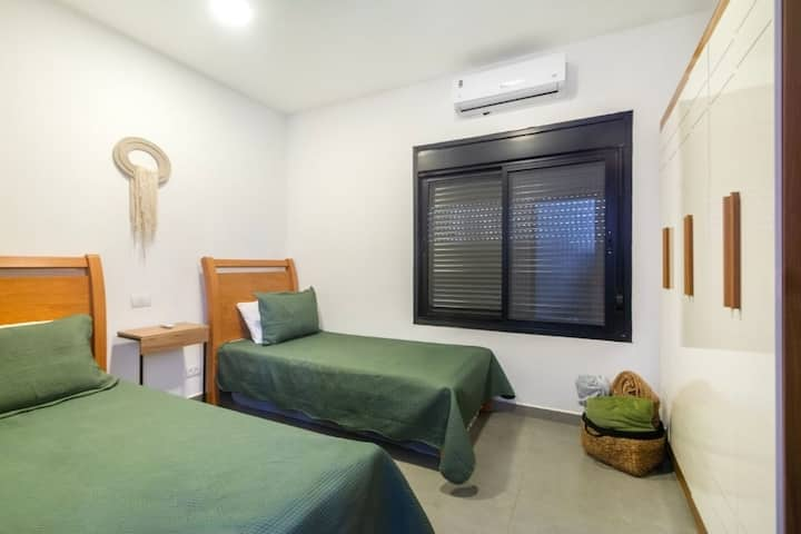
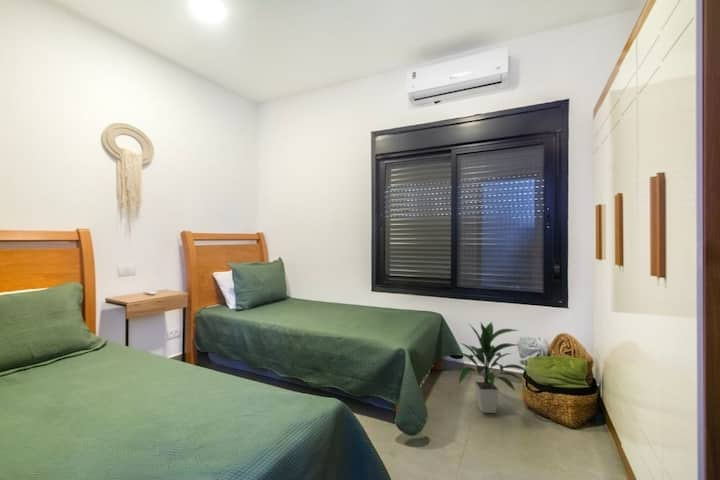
+ indoor plant [454,320,531,414]
